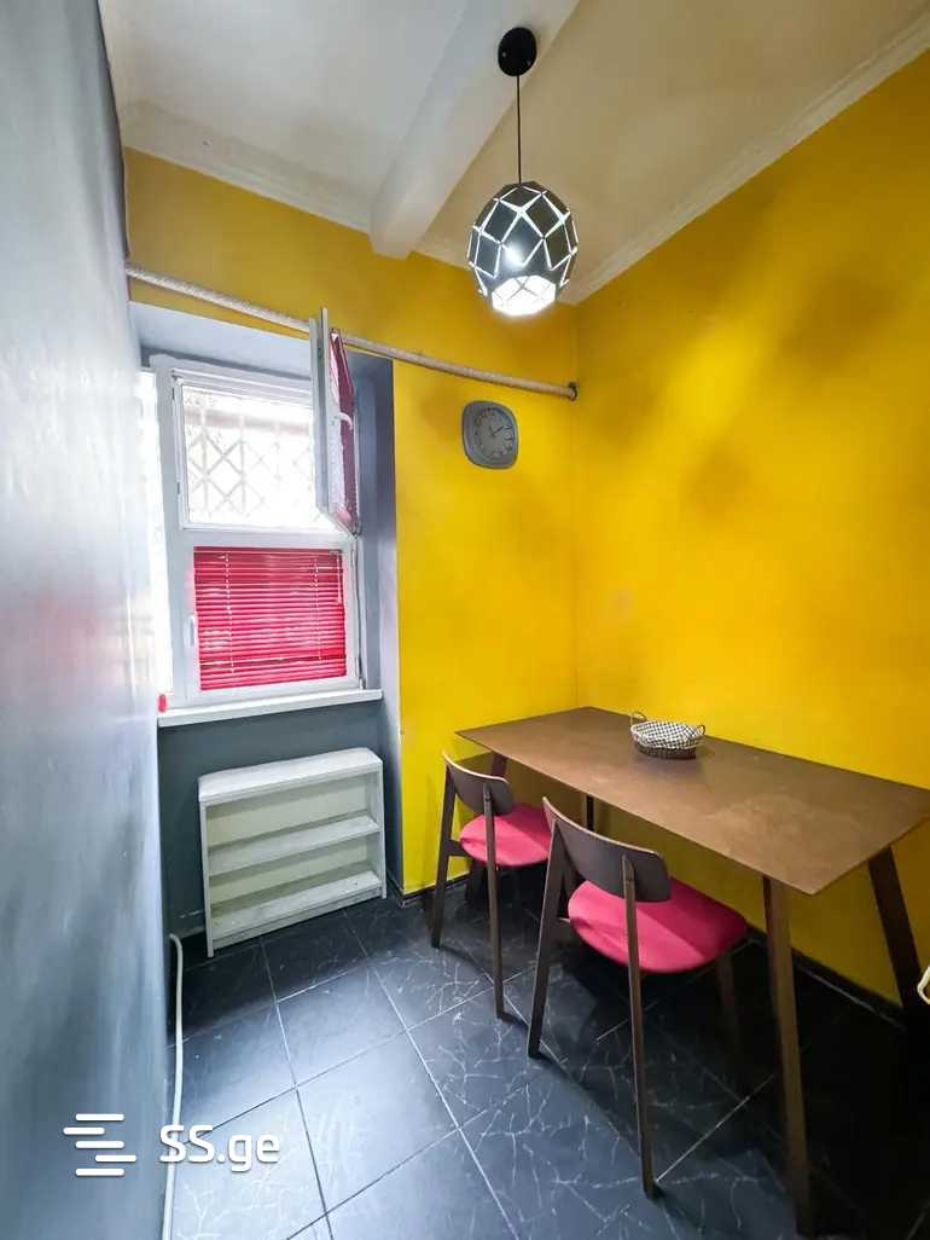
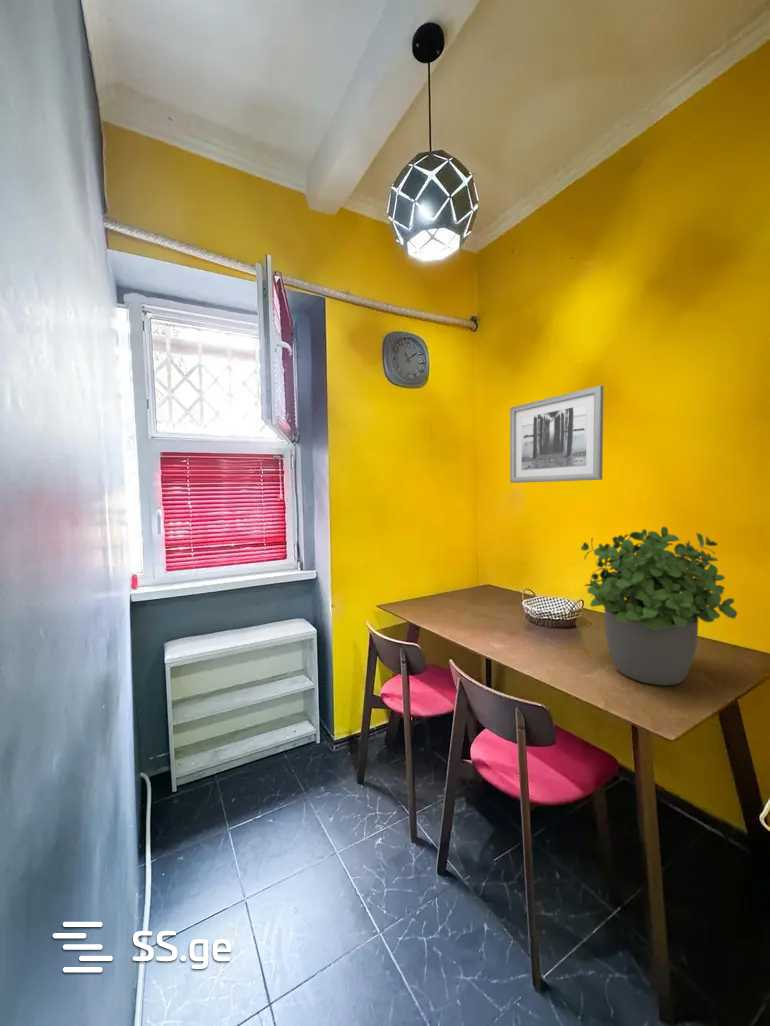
+ potted plant [580,526,738,687]
+ wall art [509,385,604,484]
